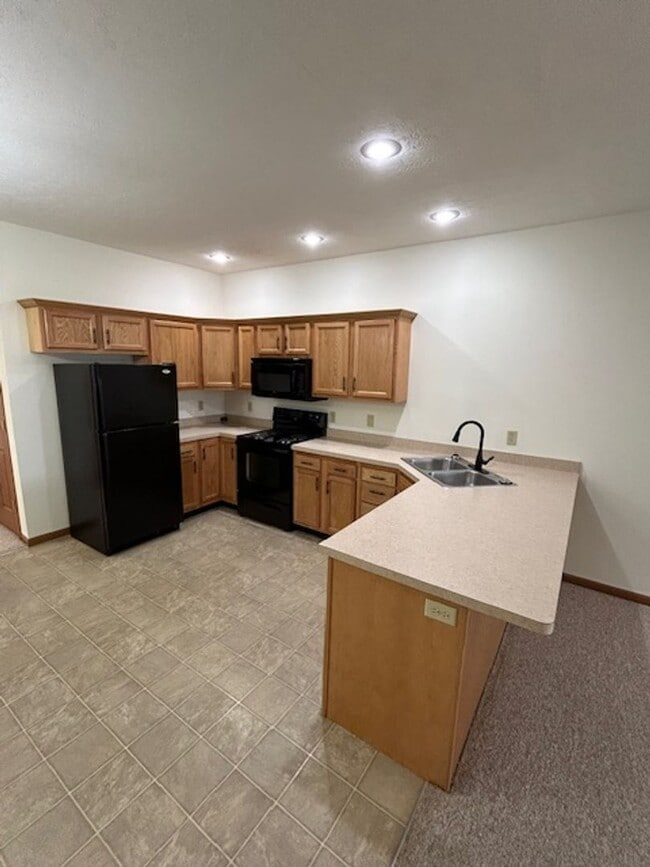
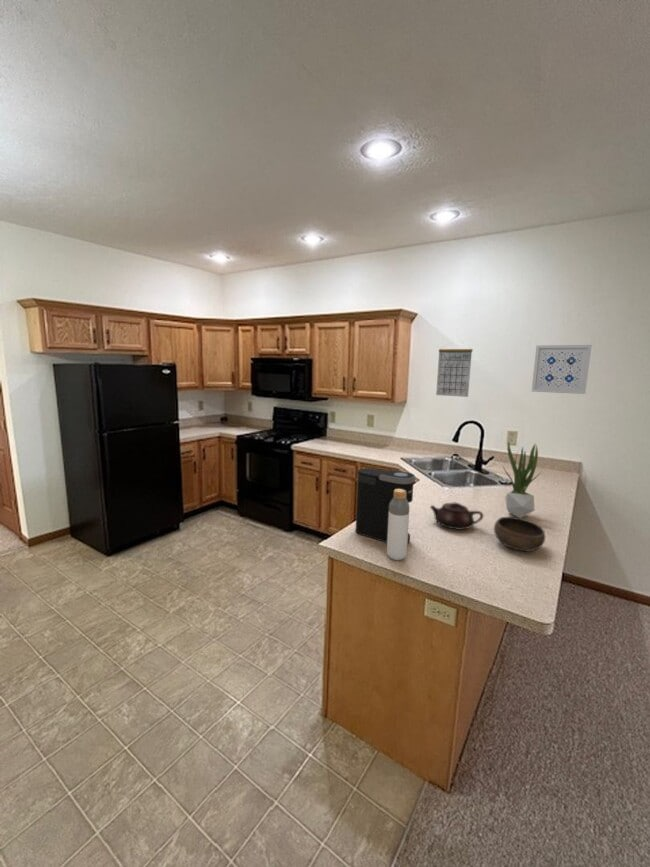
+ wall art [531,344,593,395]
+ potted plant [502,441,543,519]
+ bottle [386,489,410,561]
+ teapot [429,502,484,531]
+ bowl [493,516,546,552]
+ calendar [435,340,474,398]
+ coffee maker [355,467,417,545]
